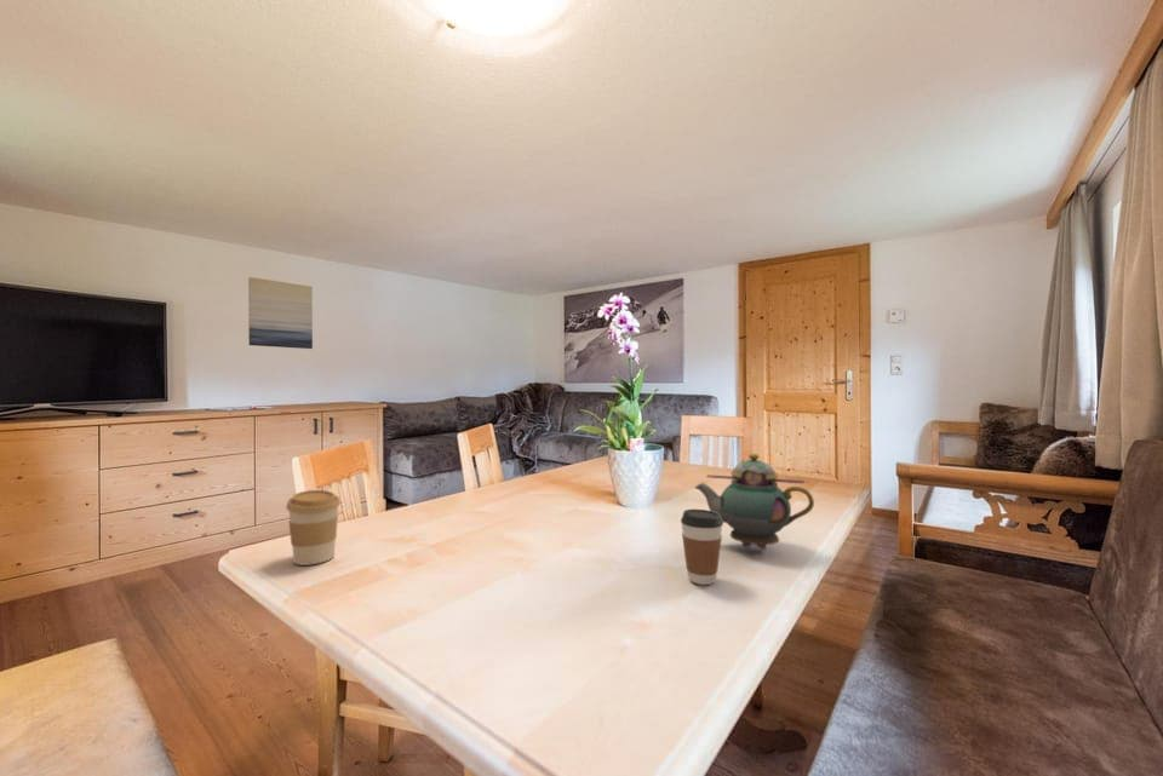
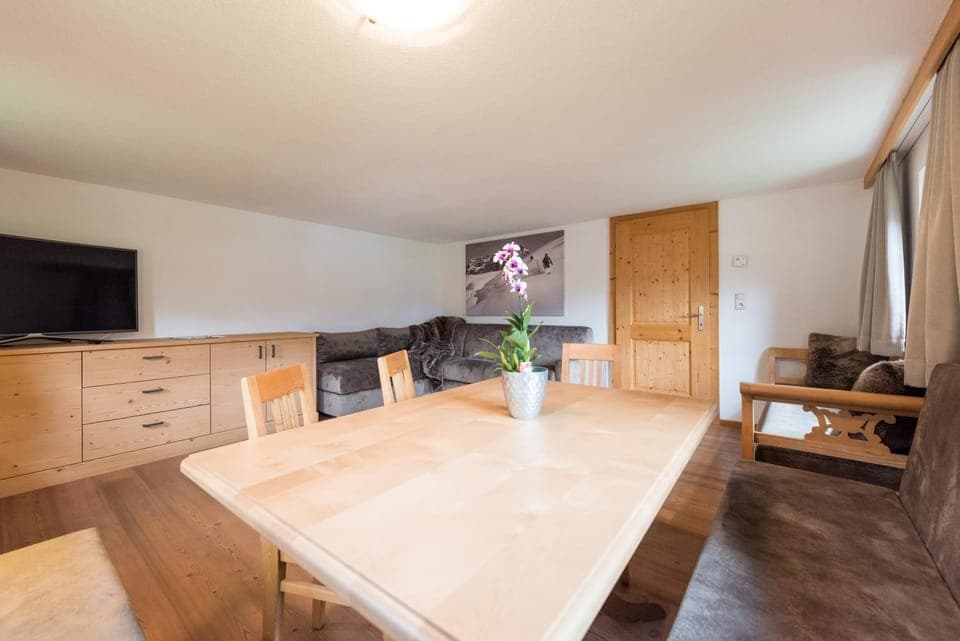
- coffee cup [680,508,724,586]
- coffee cup [285,489,342,567]
- wall art [247,276,314,350]
- teapot [693,453,815,551]
